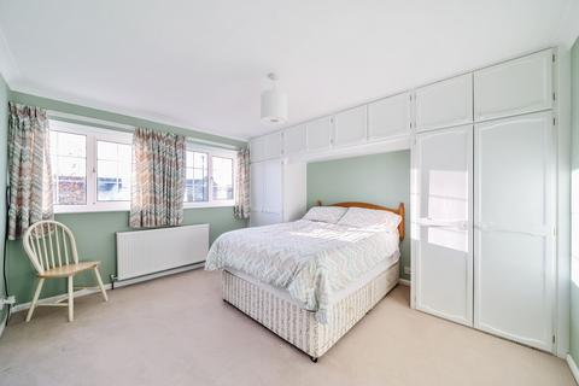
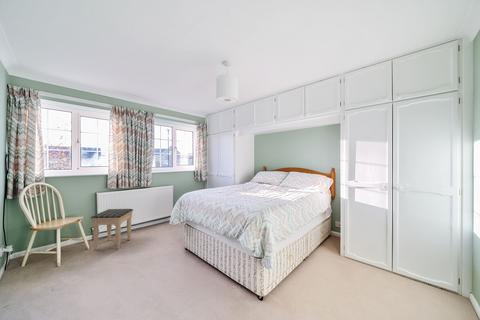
+ footstool [89,208,134,251]
